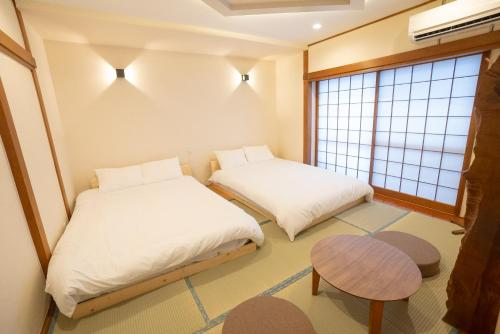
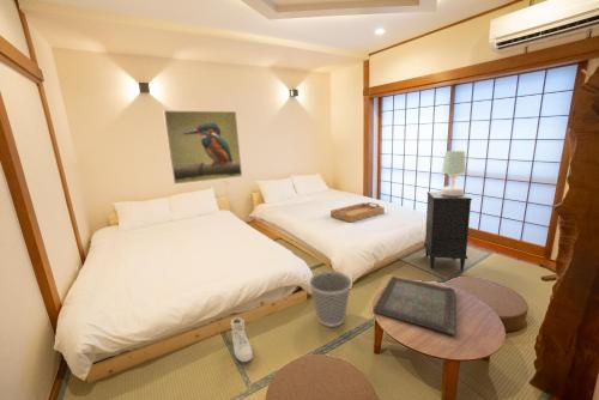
+ serving tray [373,275,456,337]
+ table lamp [440,150,467,195]
+ serving tray [329,201,386,224]
+ wastebasket [308,269,353,328]
+ sneaker [230,316,254,363]
+ nightstand [423,190,473,272]
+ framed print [163,109,243,186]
